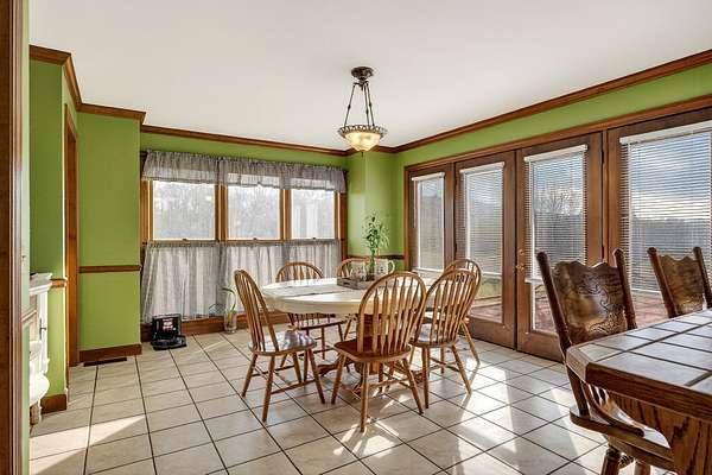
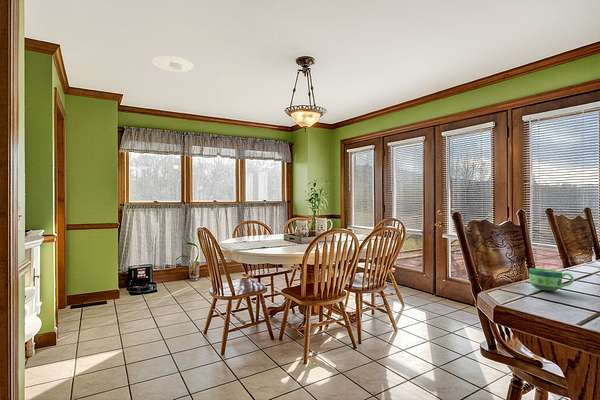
+ recessed light [151,55,195,73]
+ cup [528,267,575,292]
